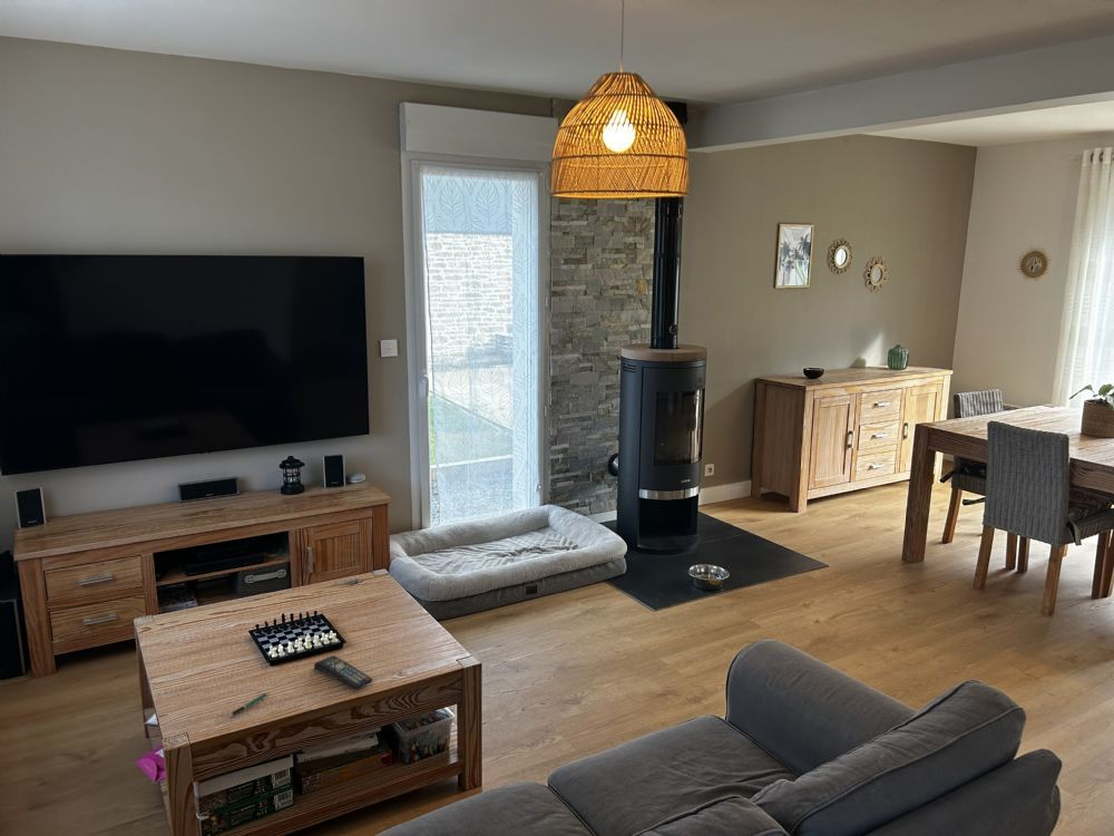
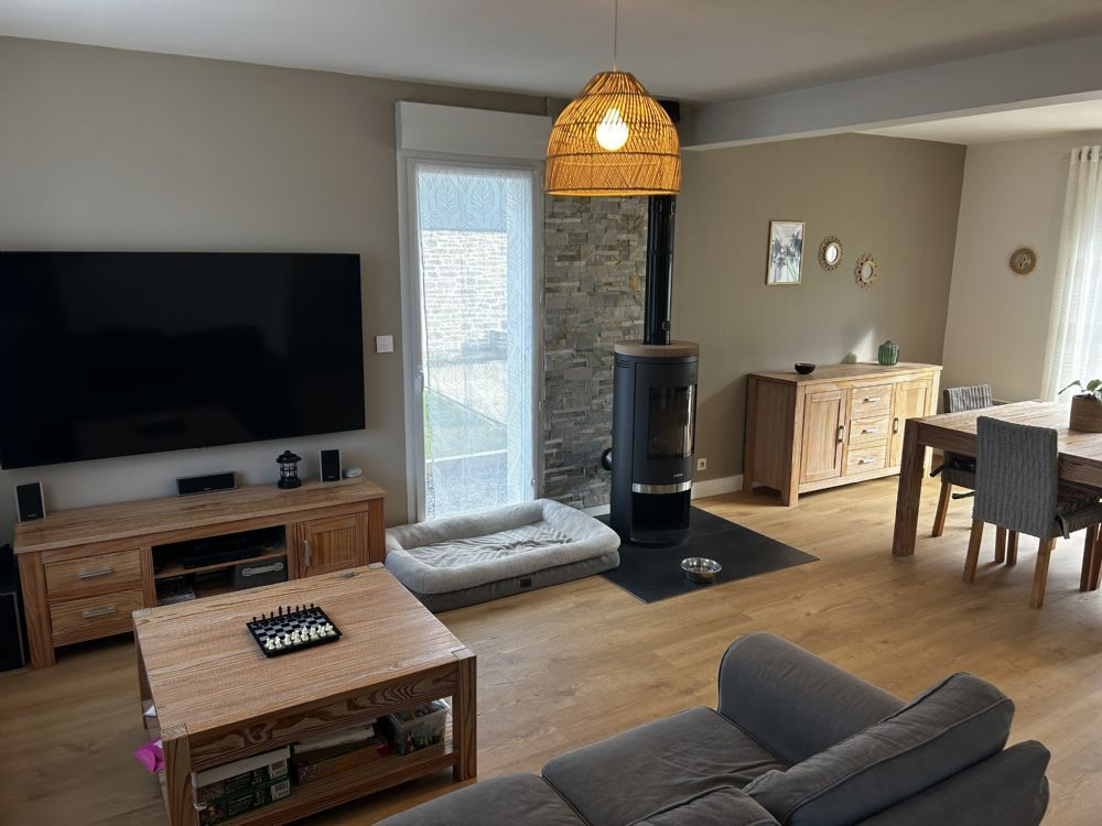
- remote control [313,654,374,691]
- pen [227,691,271,718]
